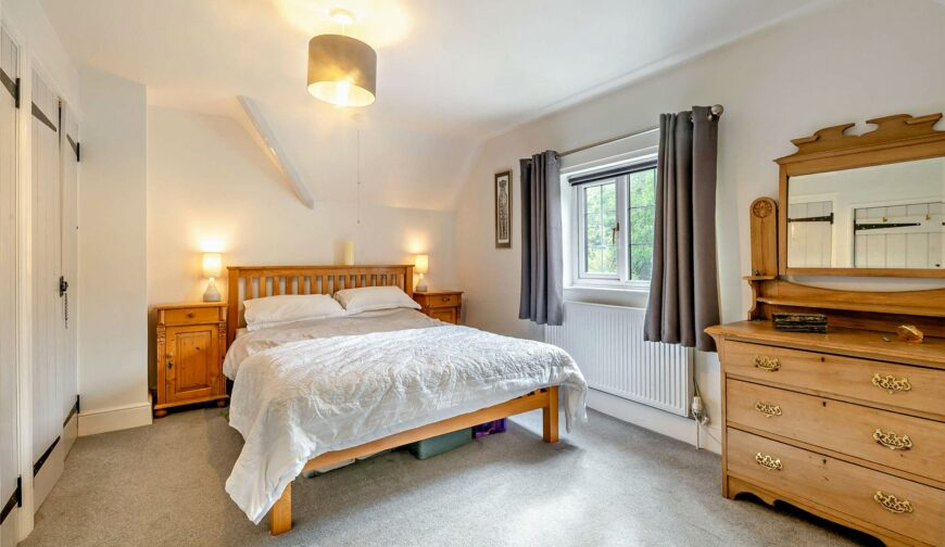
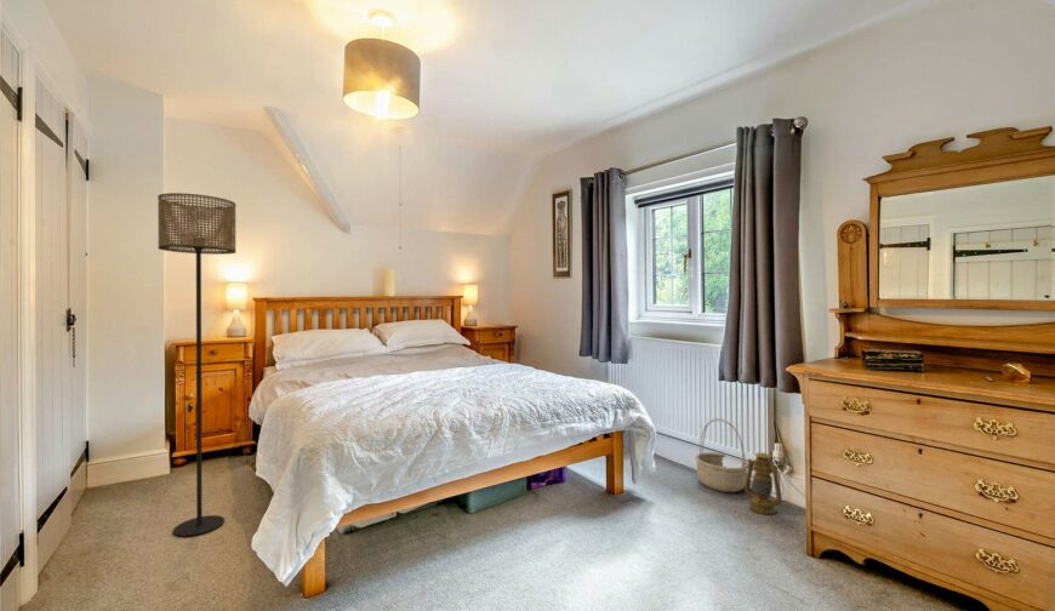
+ lantern [743,452,785,515]
+ floor lamp [156,192,238,538]
+ basket [694,417,748,493]
